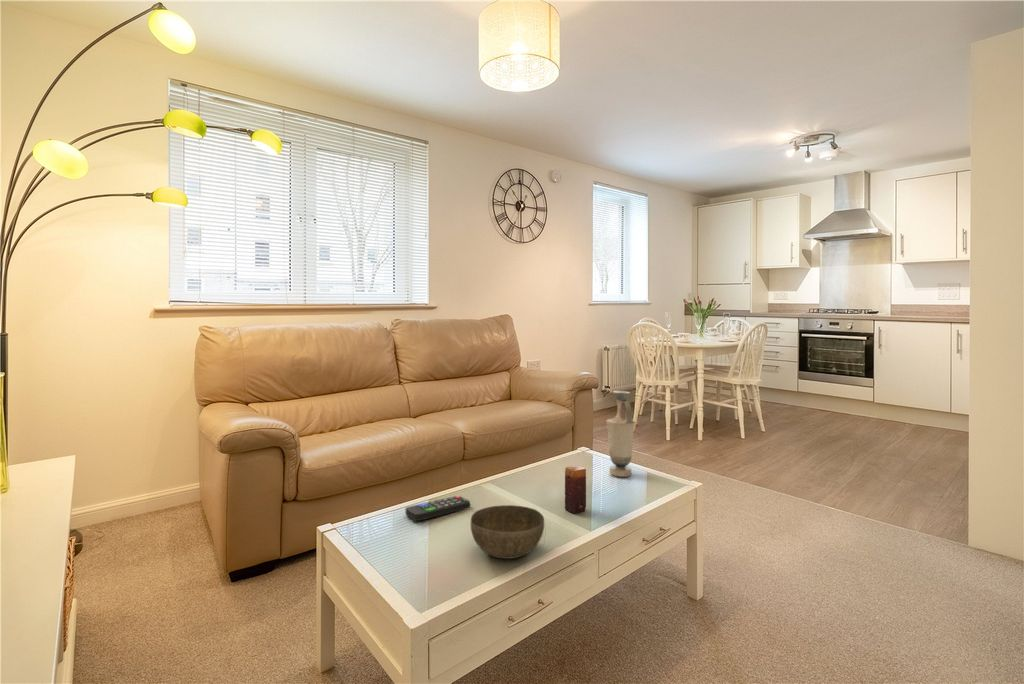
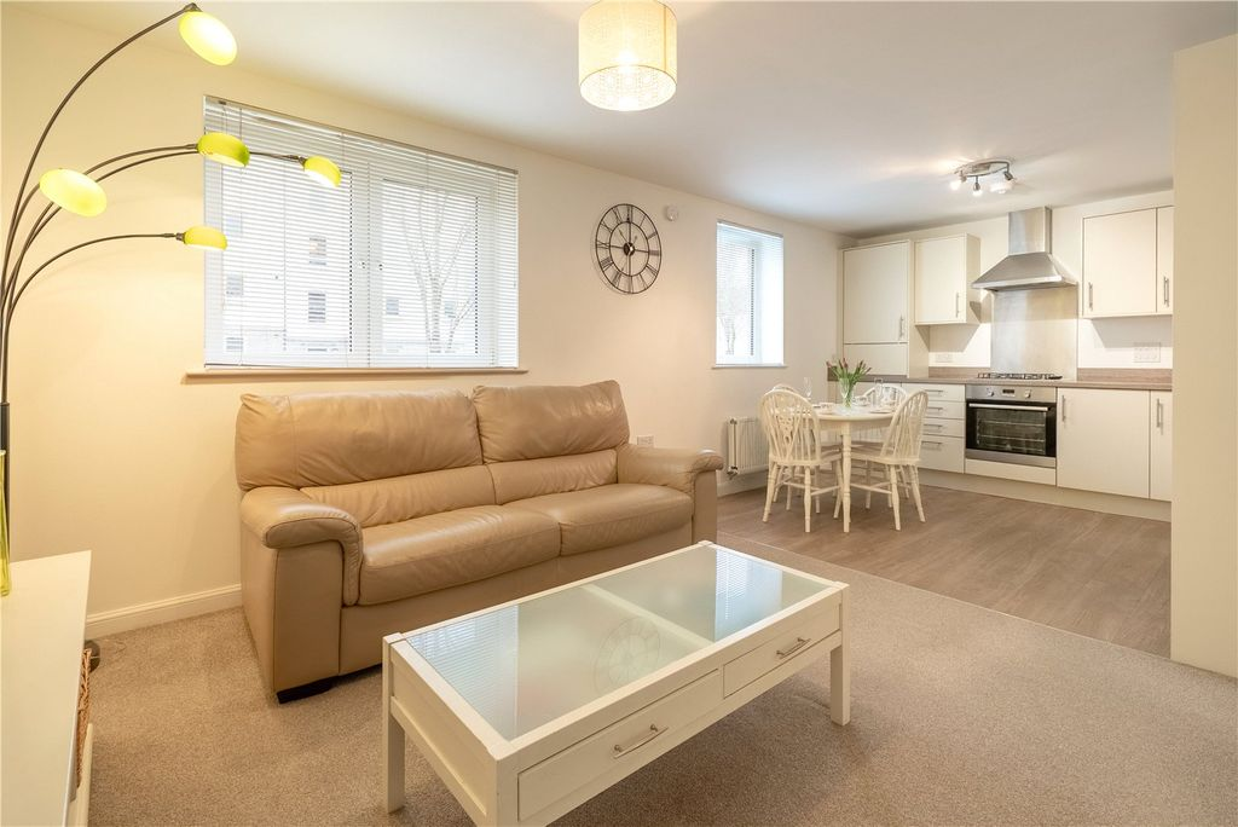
- bowl [470,504,545,560]
- remote control [405,495,471,522]
- candle [564,465,587,514]
- vase [605,390,636,478]
